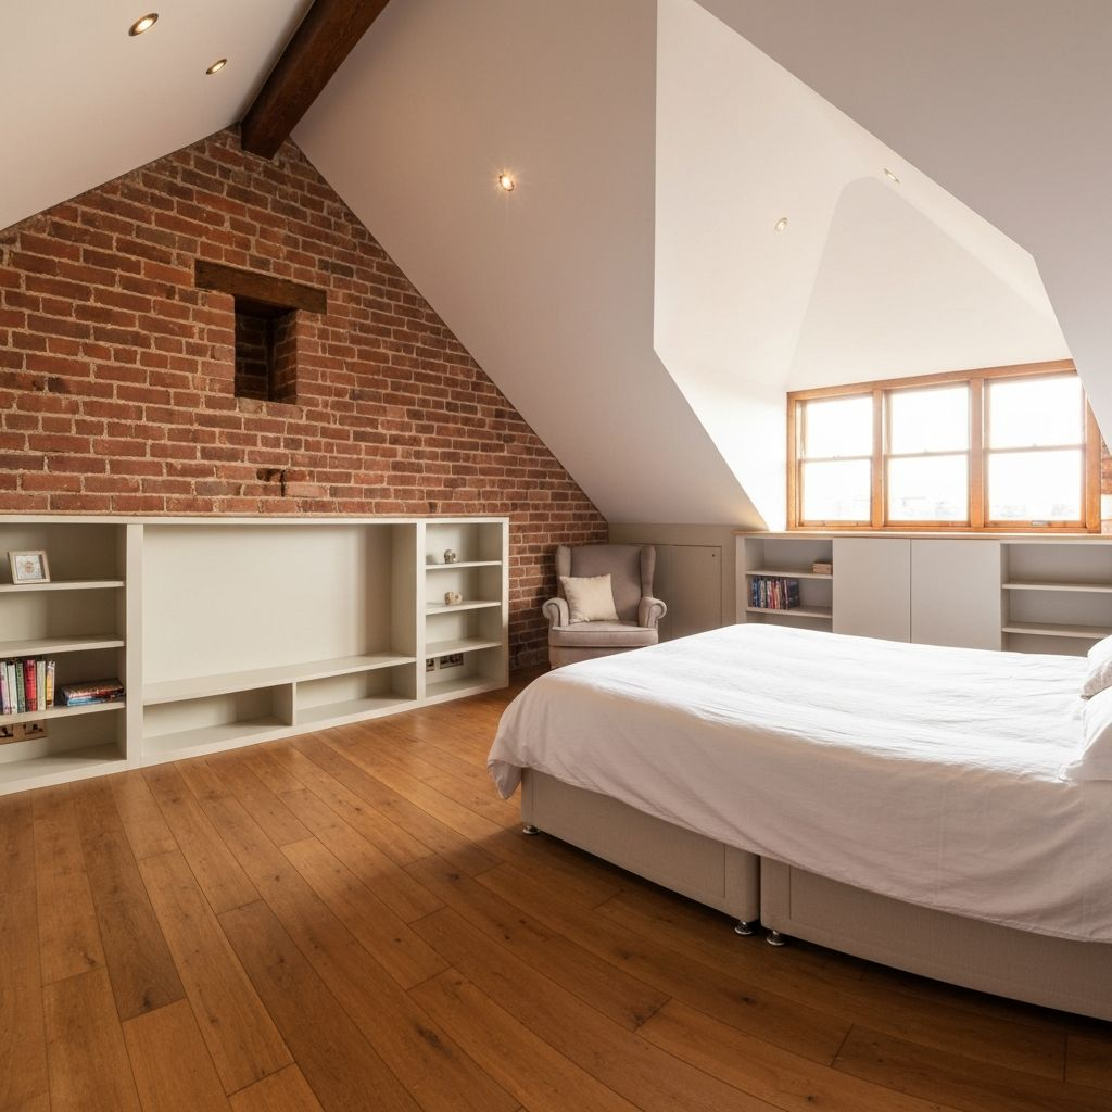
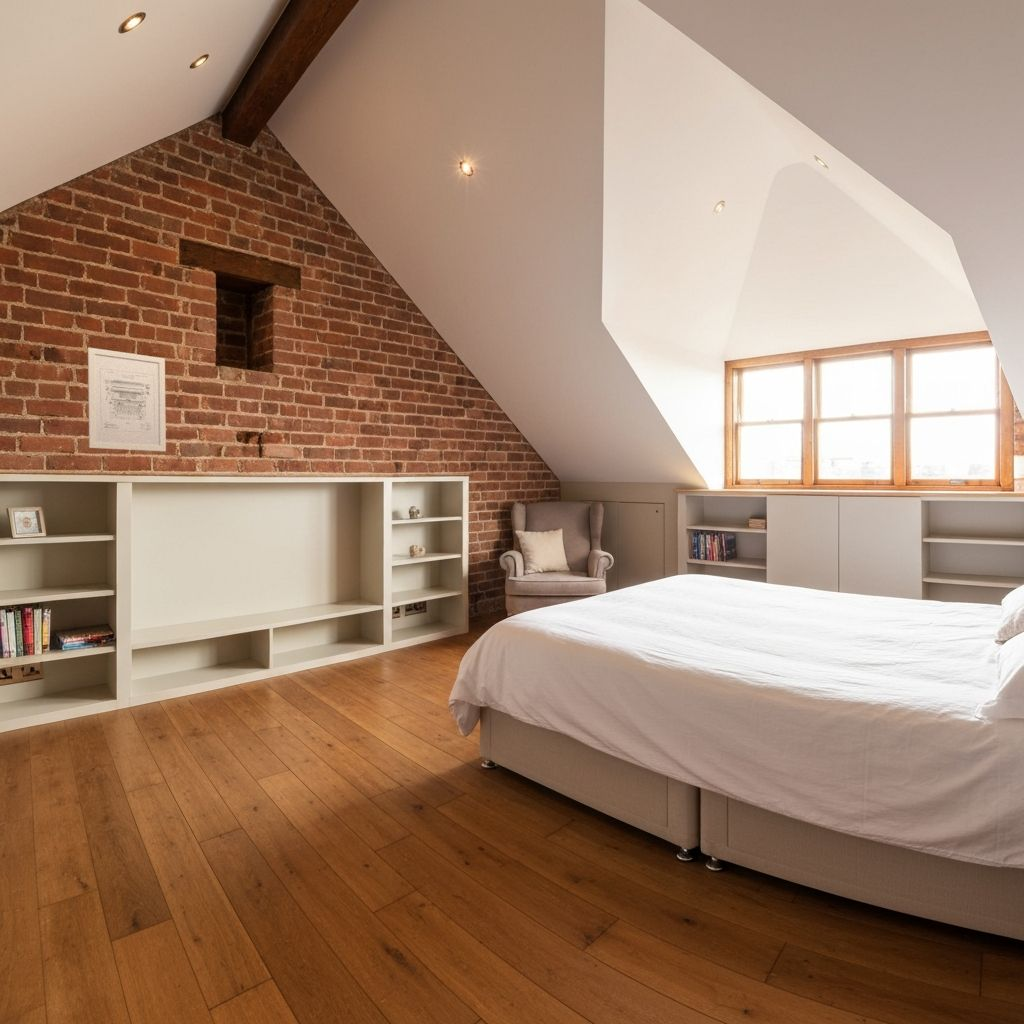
+ wall art [87,346,167,452]
